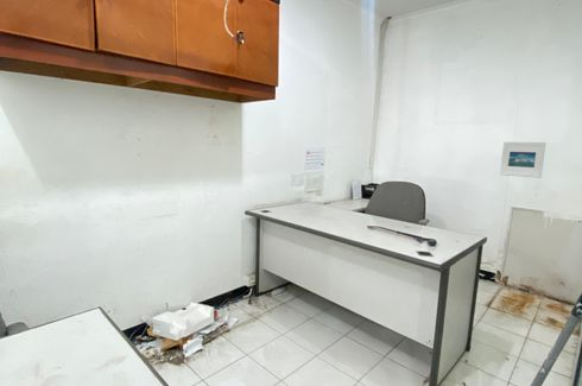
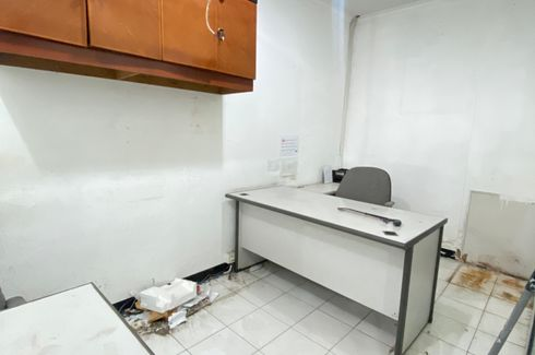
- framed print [499,141,546,179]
